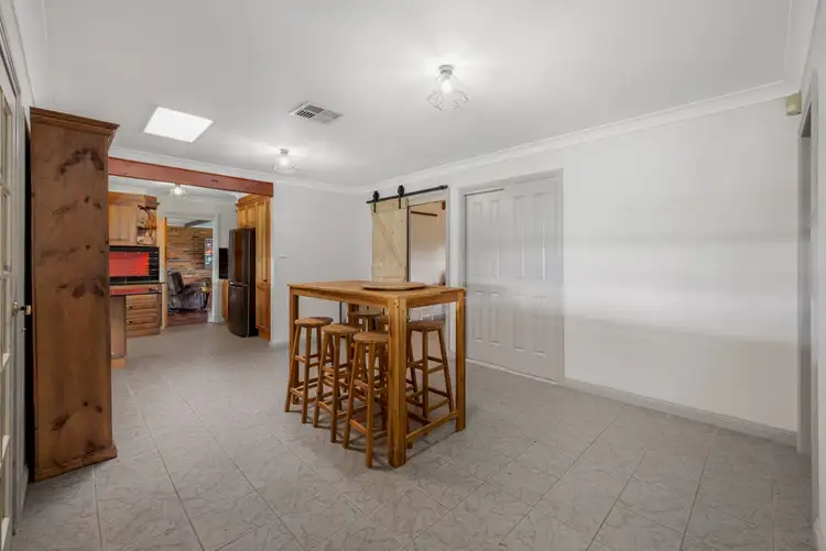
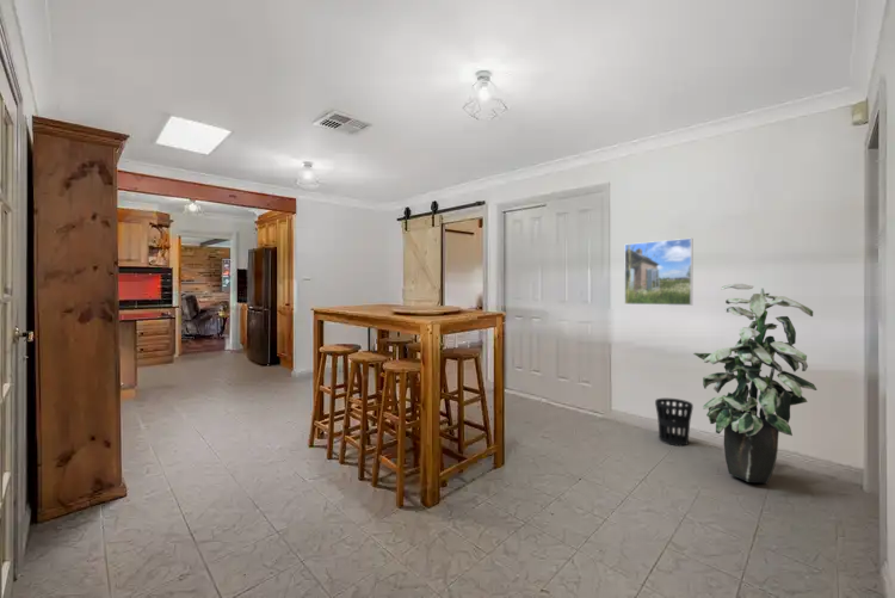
+ indoor plant [692,283,819,485]
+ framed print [623,238,693,307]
+ wastebasket [654,397,695,448]
